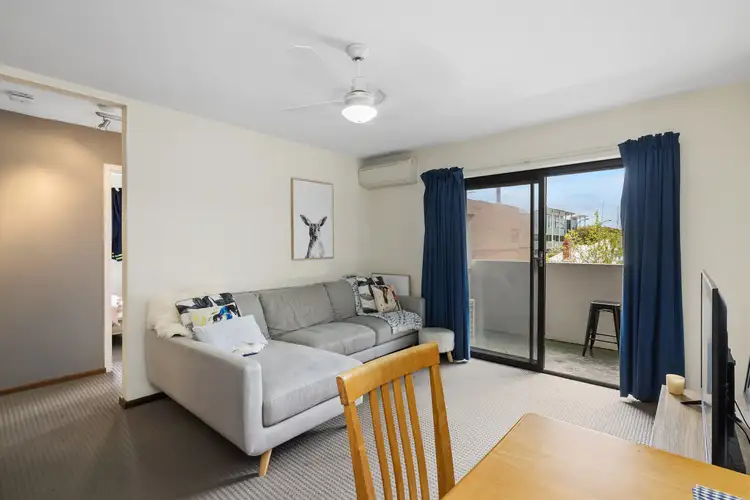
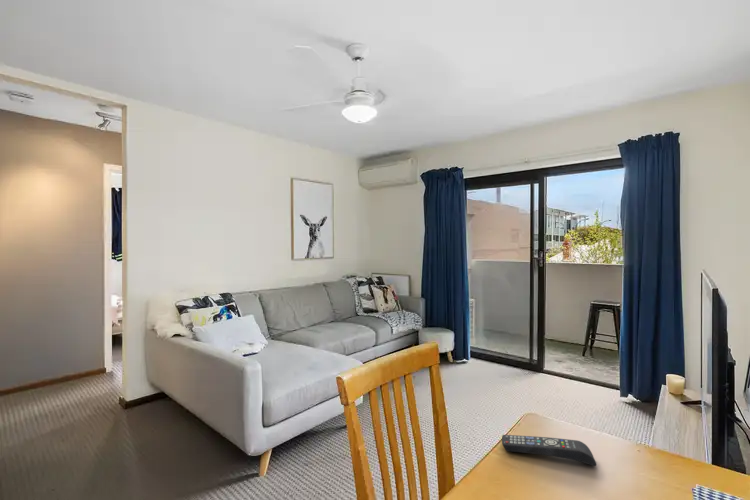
+ remote control [501,434,597,467]
